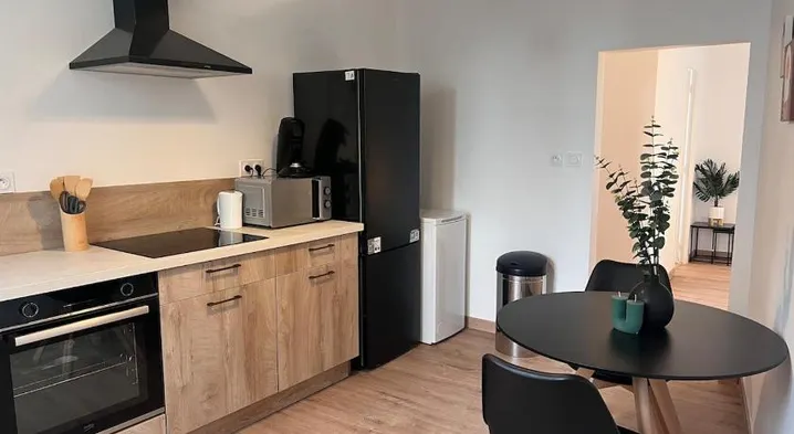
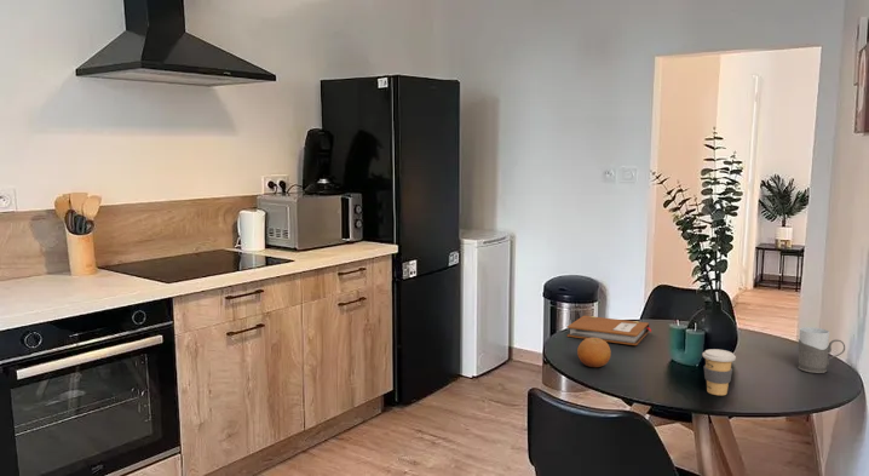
+ notebook [566,315,652,346]
+ fruit [576,338,612,368]
+ coffee cup [702,348,737,396]
+ mug [798,326,846,374]
